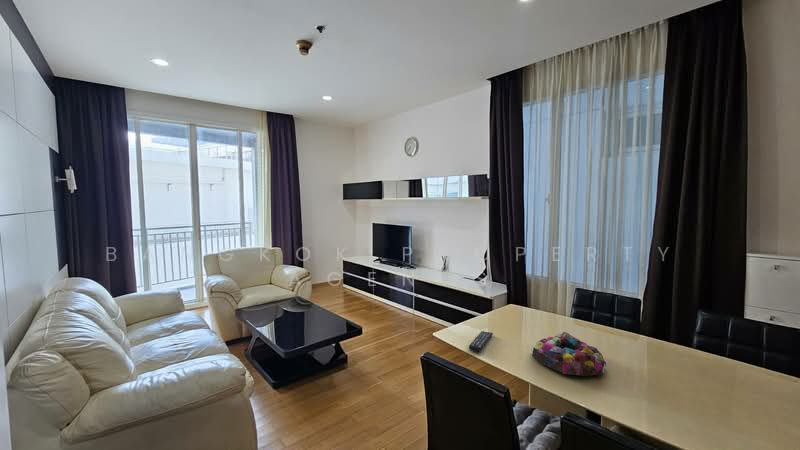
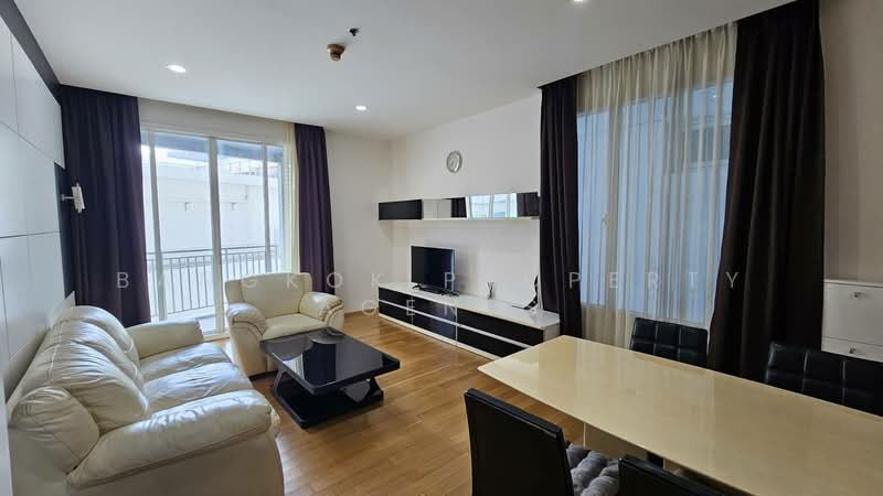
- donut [529,331,607,377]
- remote control [468,330,494,353]
